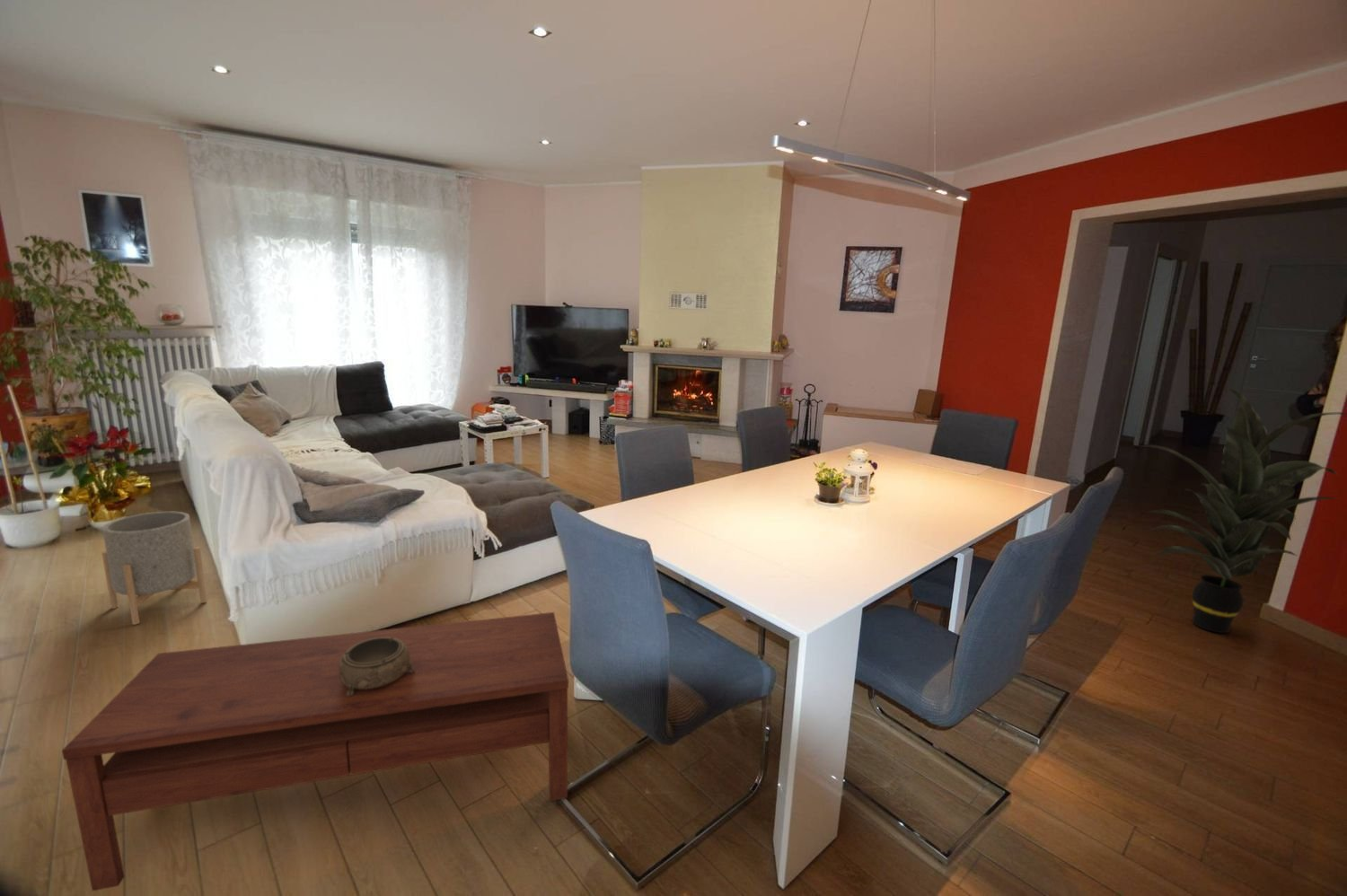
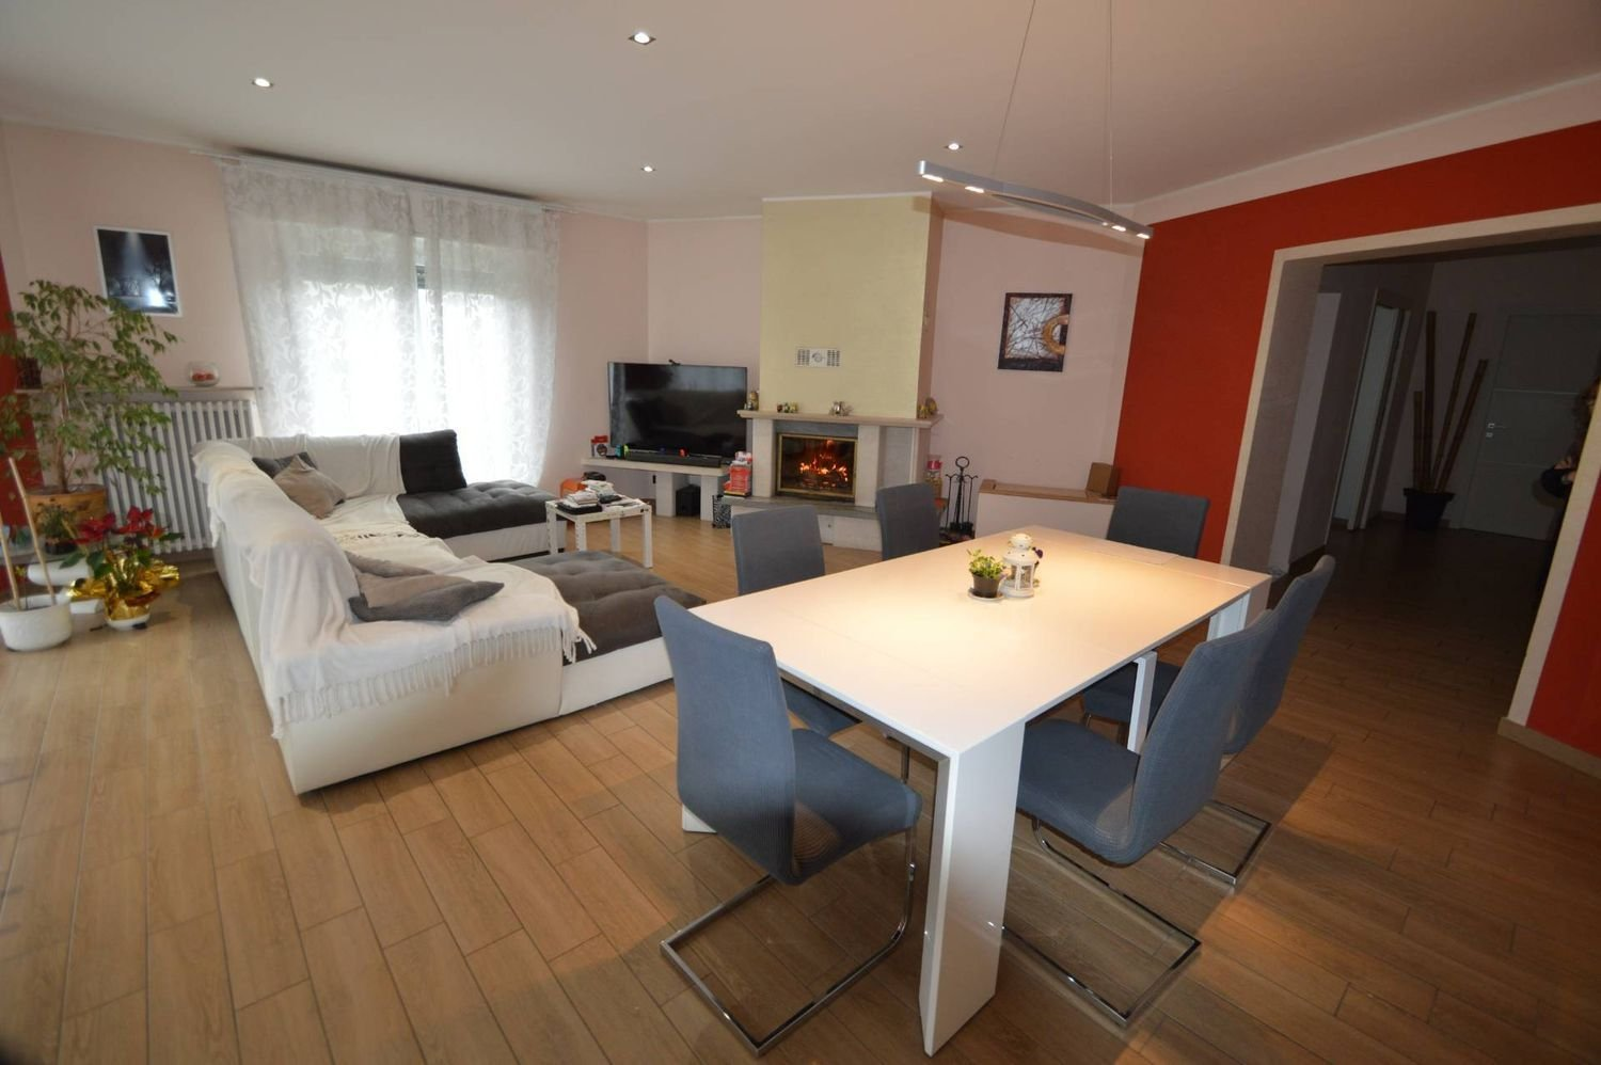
- indoor plant [1139,387,1347,634]
- coffee table [61,611,569,892]
- planter [101,511,208,626]
- decorative bowl [339,637,415,696]
